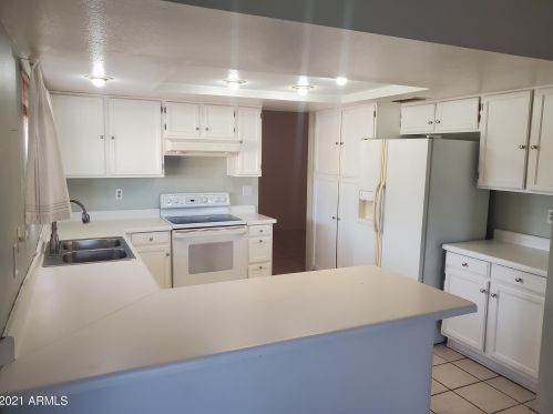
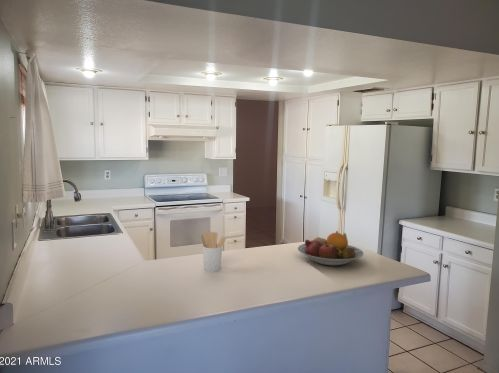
+ utensil holder [200,231,227,273]
+ fruit bowl [297,230,364,267]
